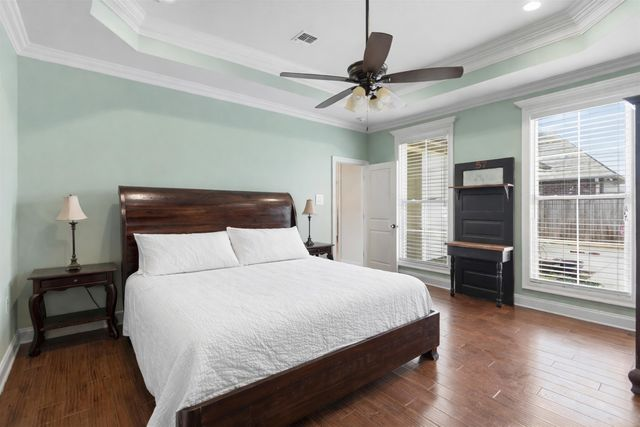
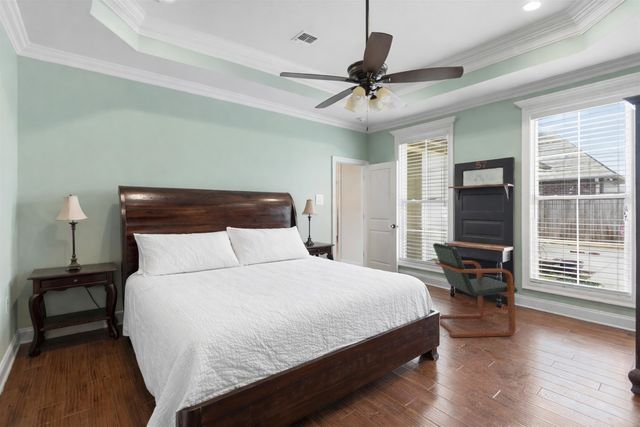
+ armchair [432,242,519,338]
